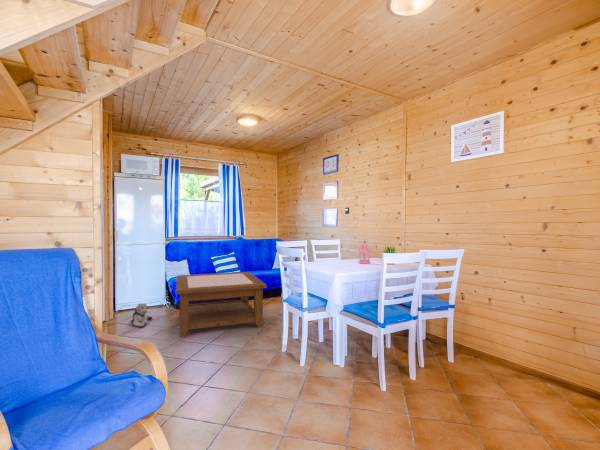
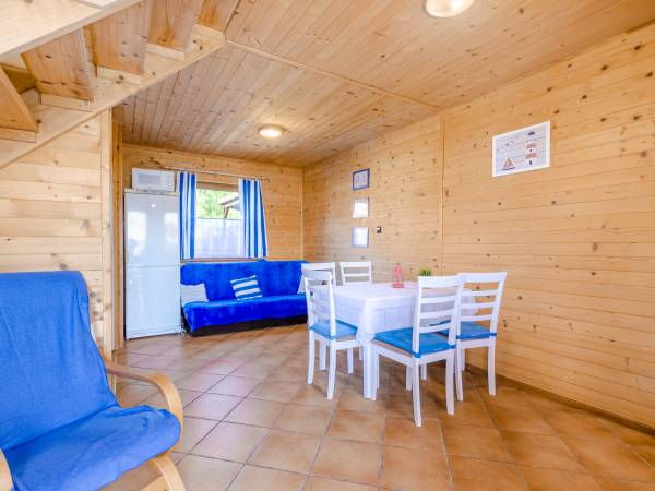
- coffee table [175,271,268,339]
- plush toy [130,303,153,328]
